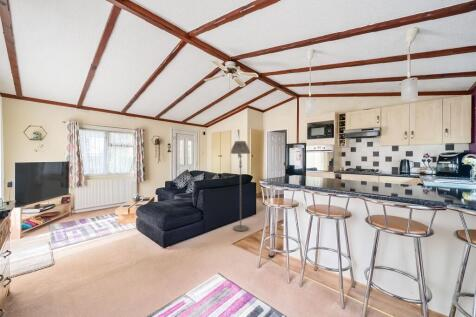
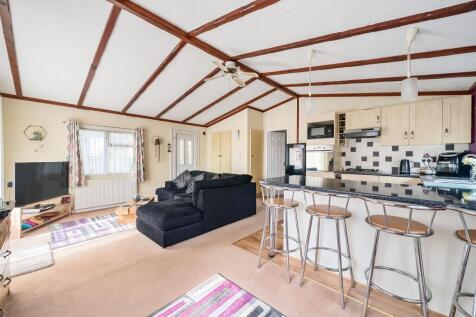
- floor lamp [230,140,251,232]
